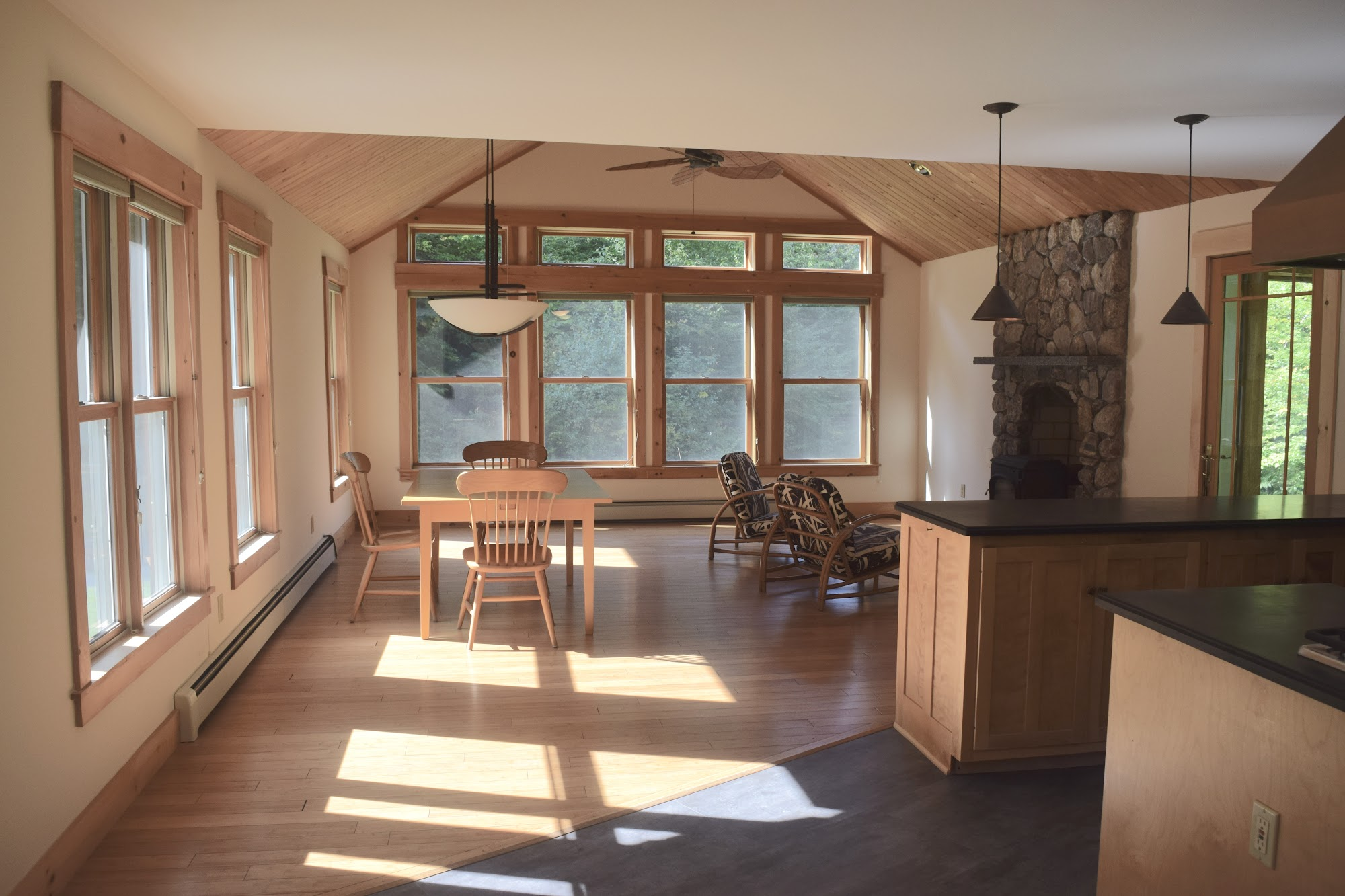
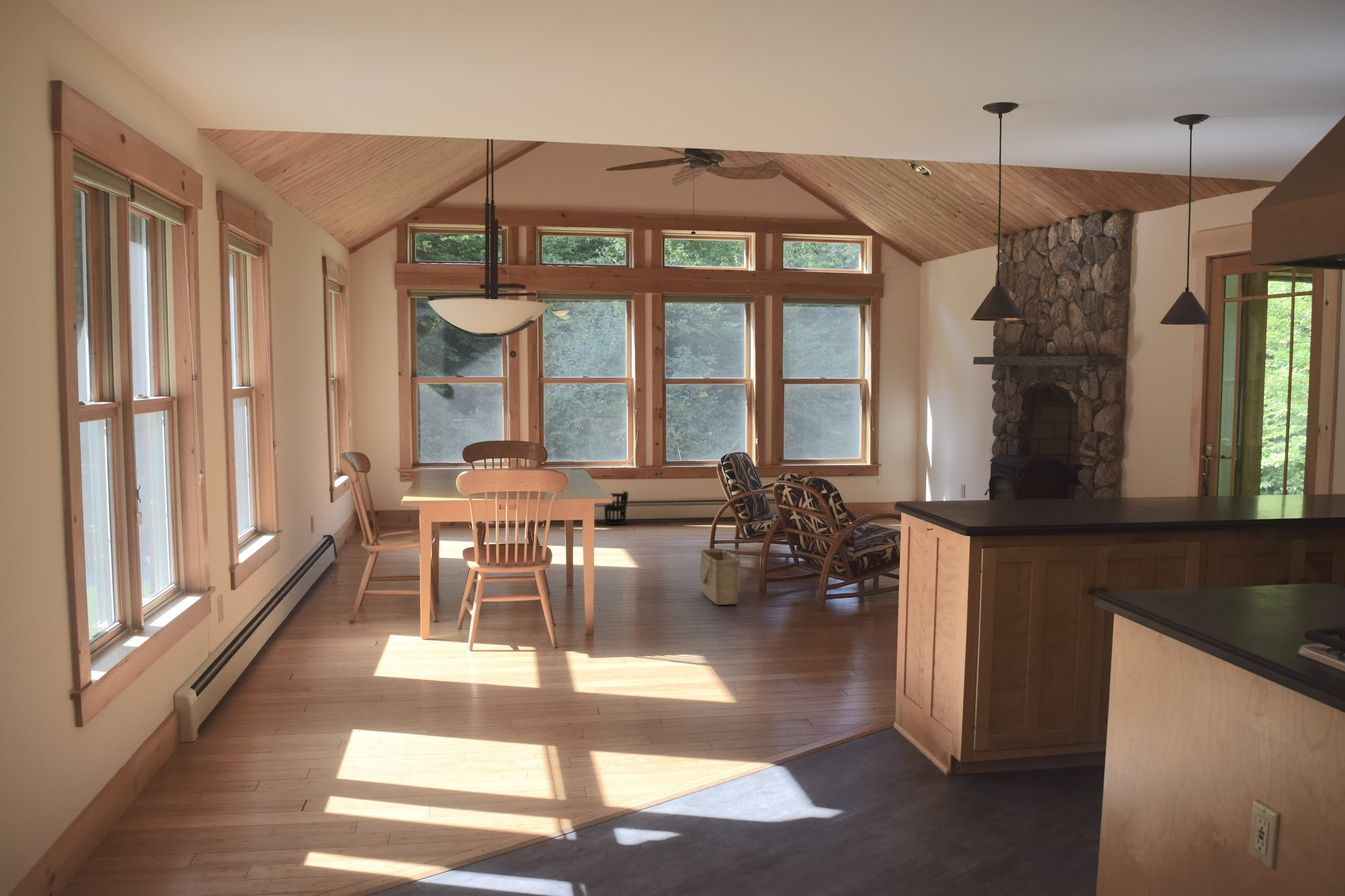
+ wastebasket [603,491,629,526]
+ basket [699,548,740,606]
